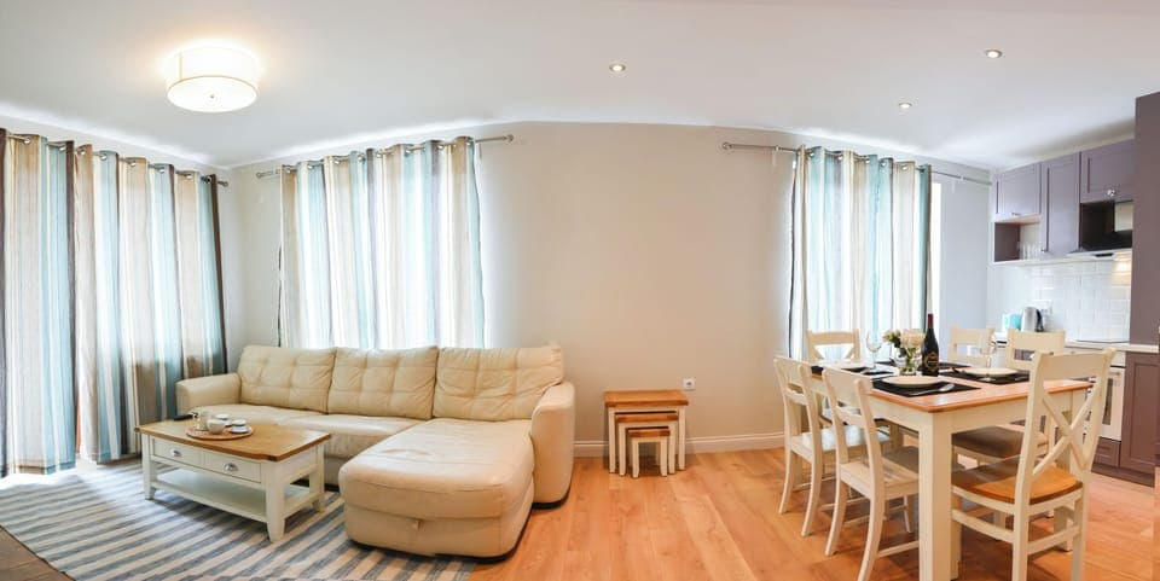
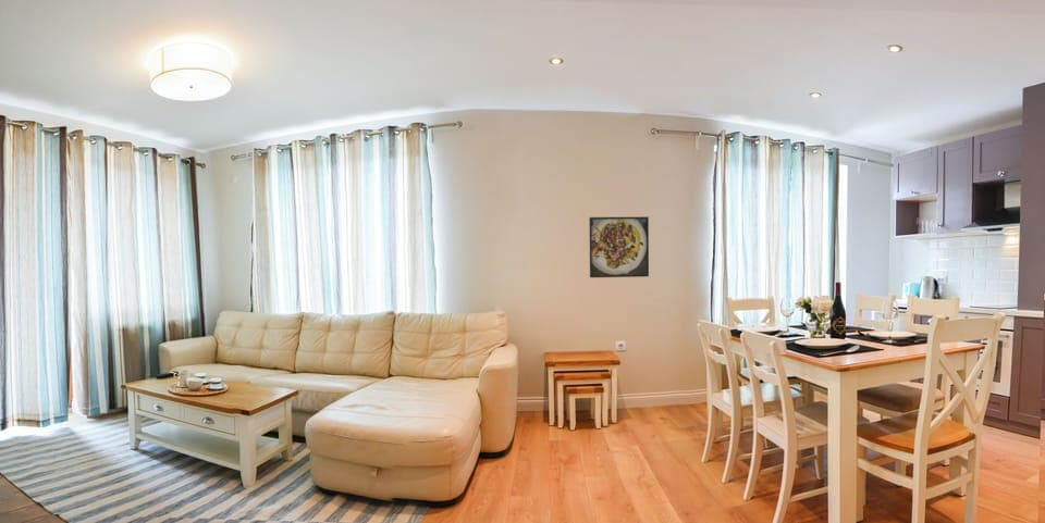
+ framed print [588,215,650,278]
